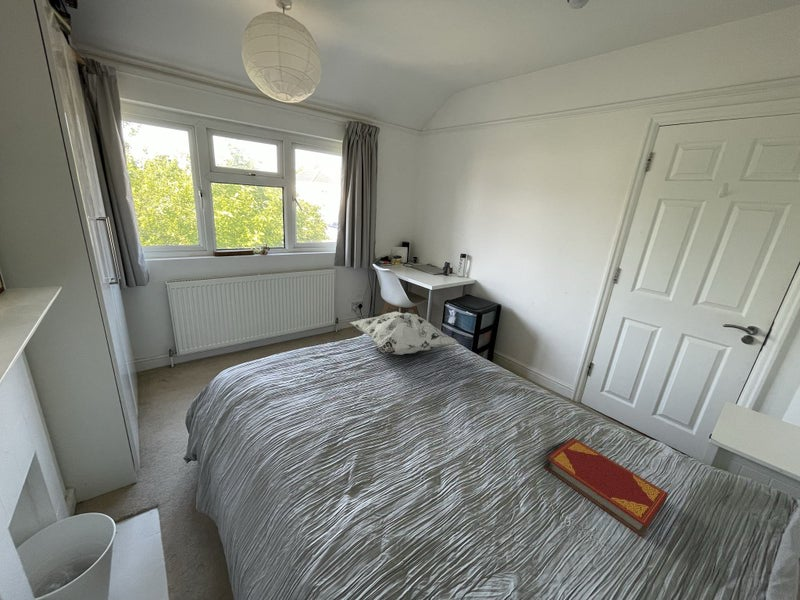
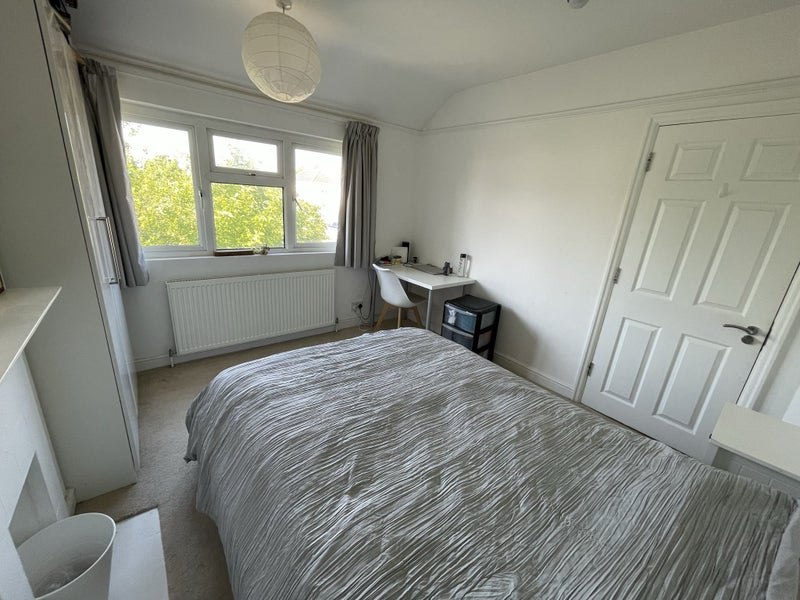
- decorative pillow [349,311,460,356]
- hardback book [543,437,669,538]
